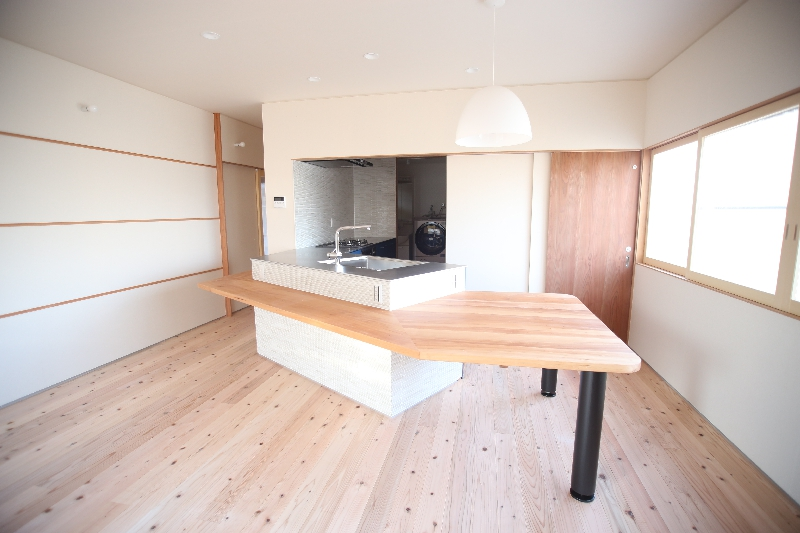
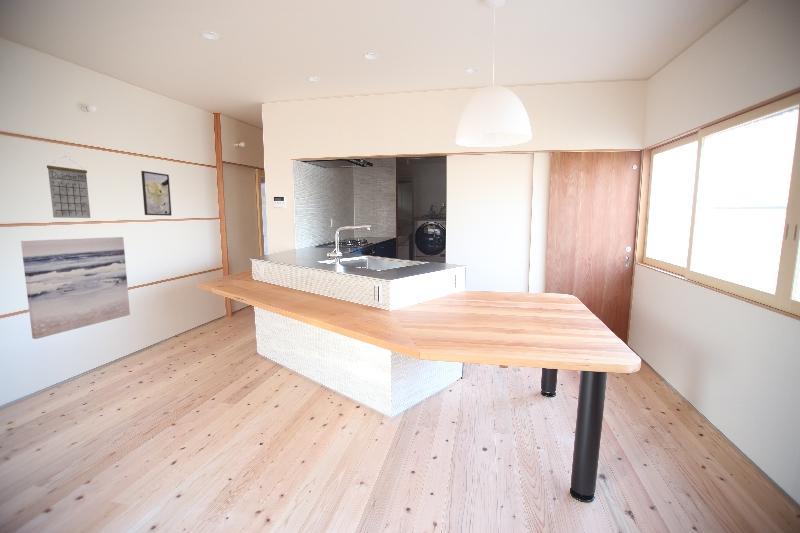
+ calendar [46,155,91,219]
+ wall art [20,236,131,340]
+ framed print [140,170,172,217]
